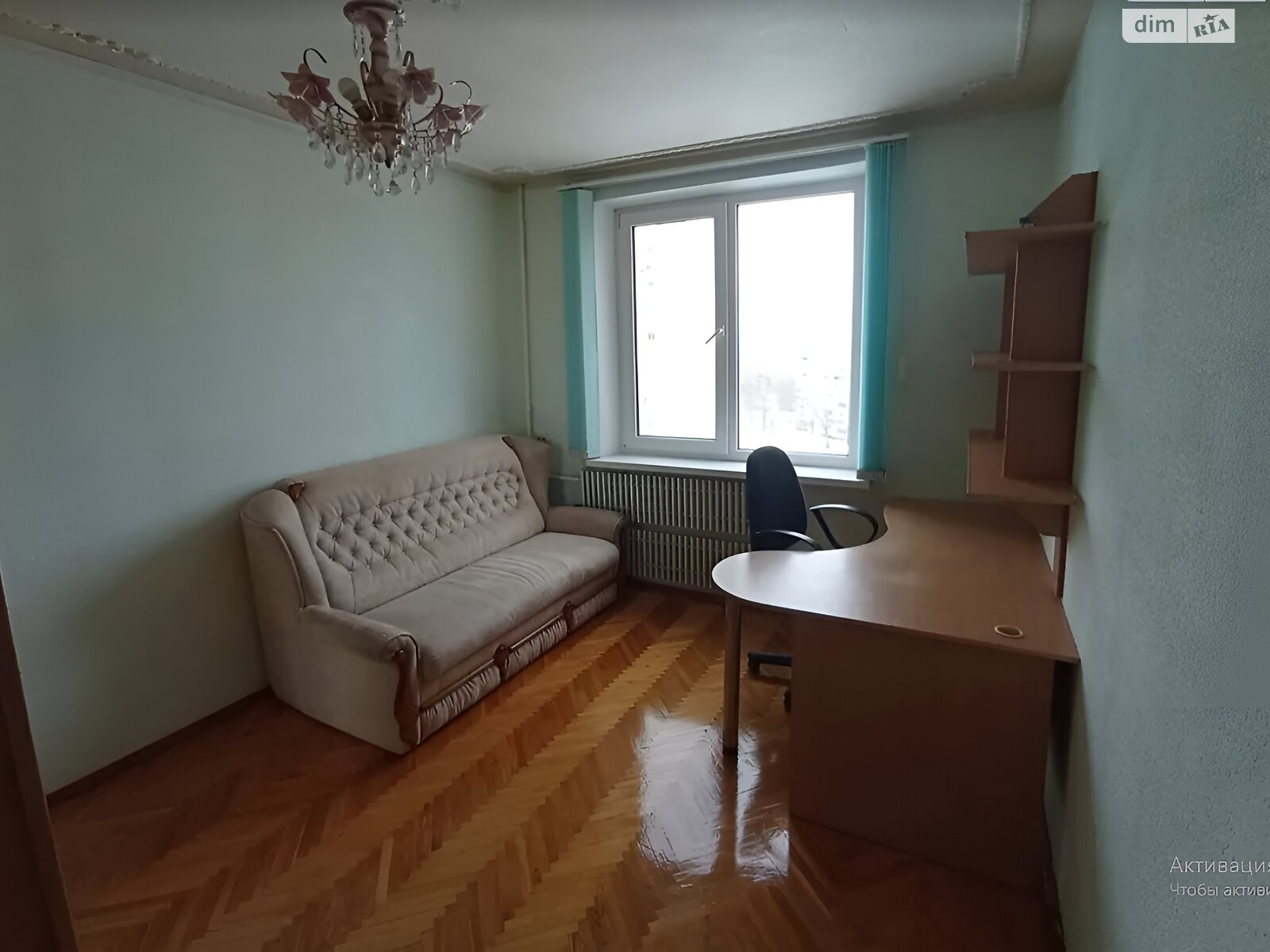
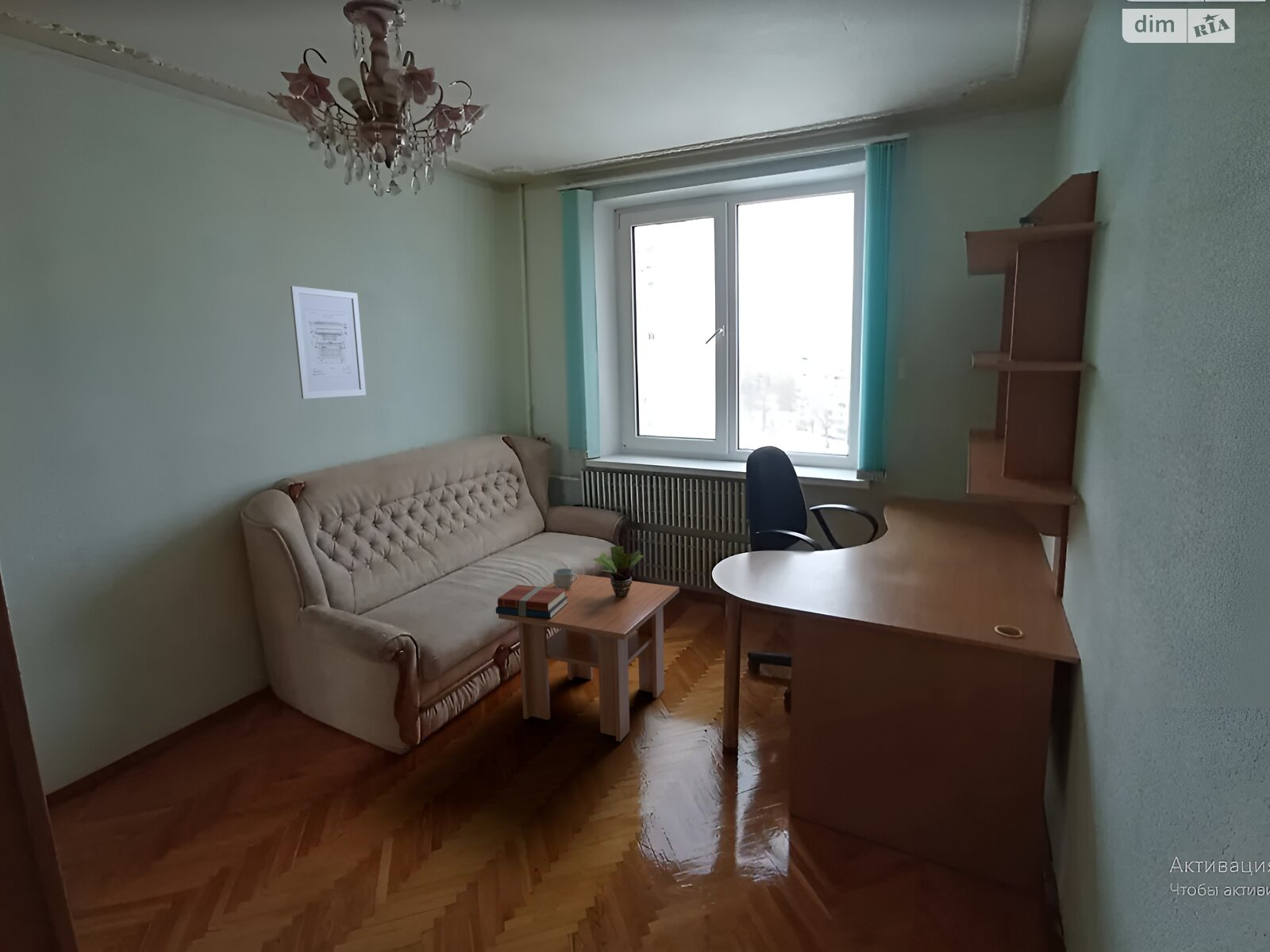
+ books [495,584,568,619]
+ coffee table [498,573,680,743]
+ mug [552,567,577,589]
+ potted plant [592,546,645,597]
+ wall art [290,286,367,400]
